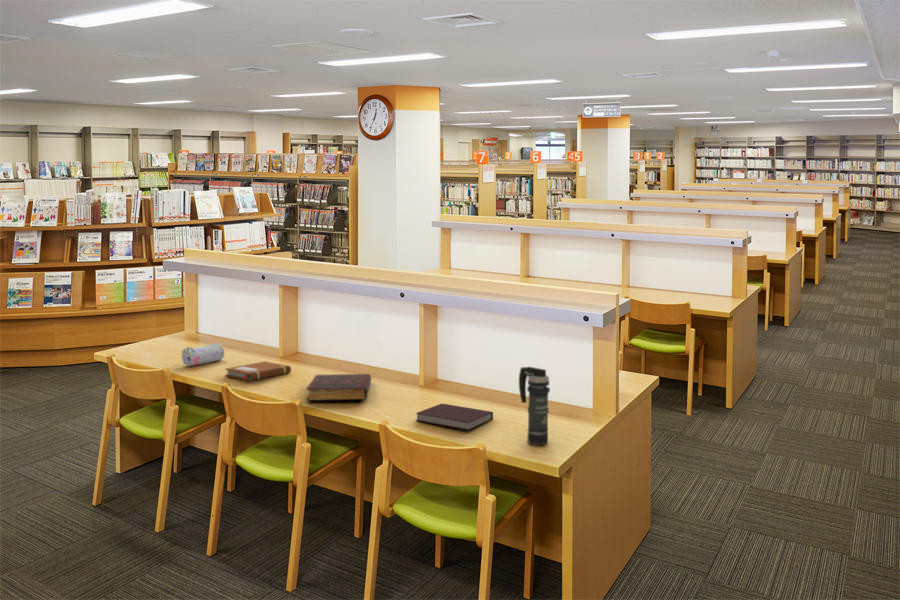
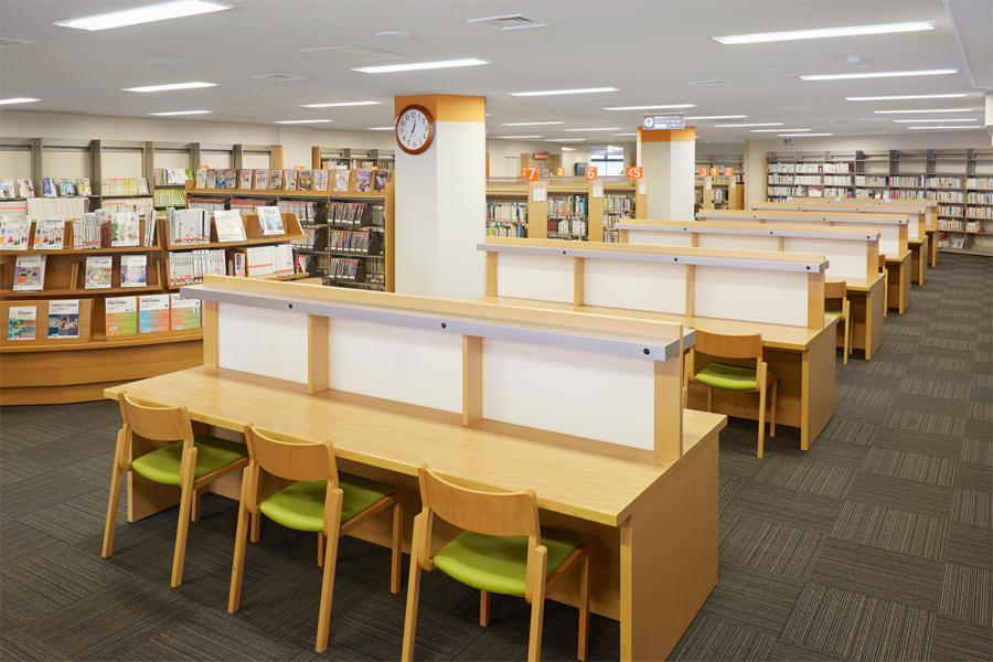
- notebook [415,403,494,431]
- smoke grenade [518,366,551,446]
- pencil case [181,342,225,367]
- book [305,373,372,402]
- notebook [224,360,292,382]
